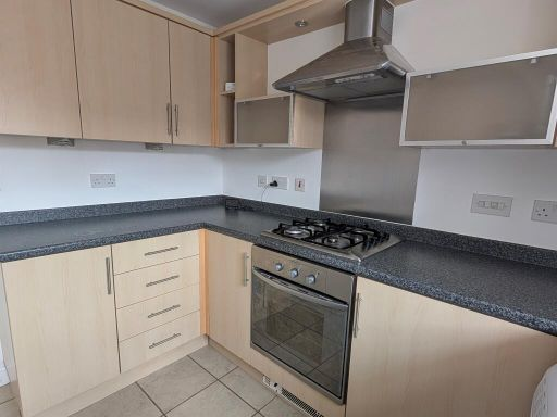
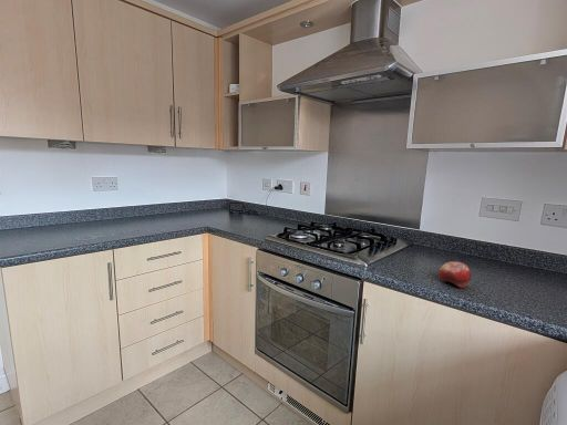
+ fruit [437,260,473,289]
